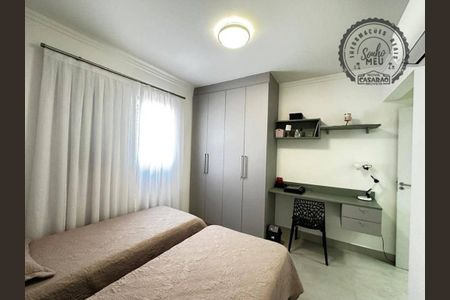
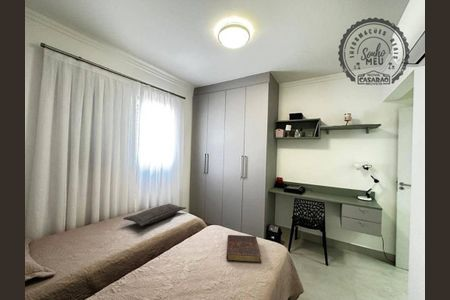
+ book [225,234,262,264]
+ pillow [123,202,187,227]
